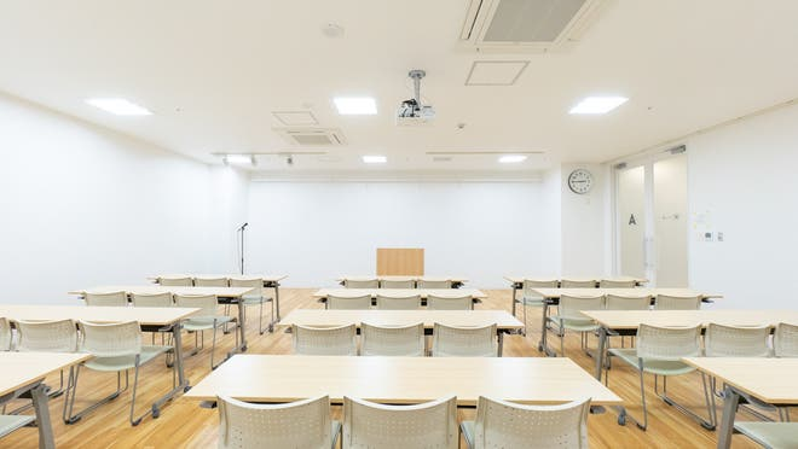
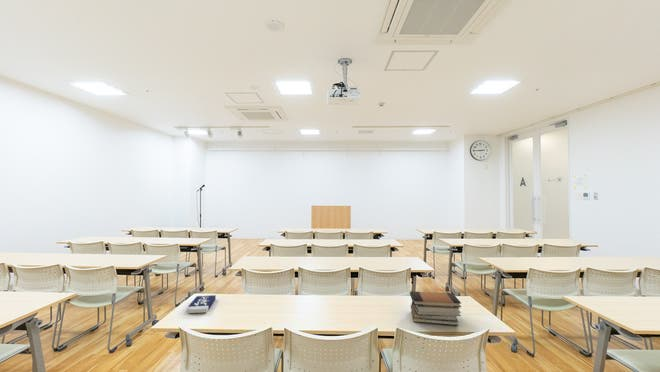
+ book [187,294,217,314]
+ book stack [409,290,462,327]
